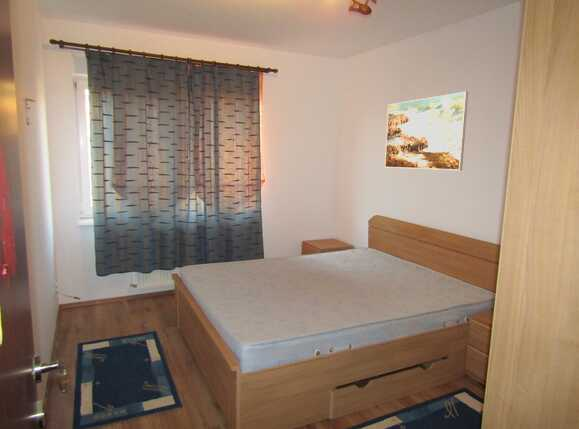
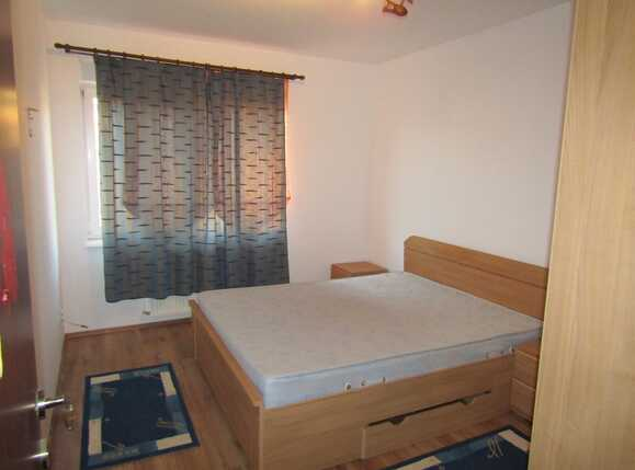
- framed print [384,91,469,171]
